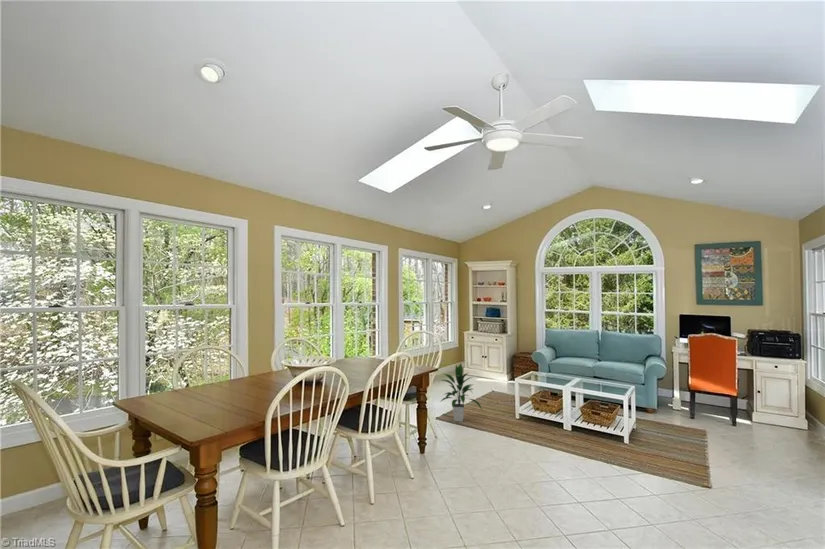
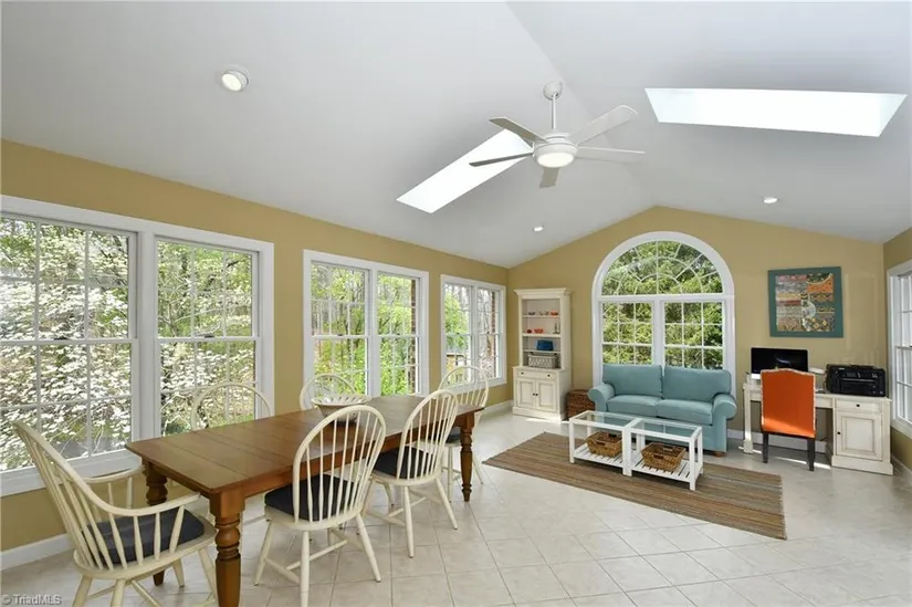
- indoor plant [439,362,483,423]
